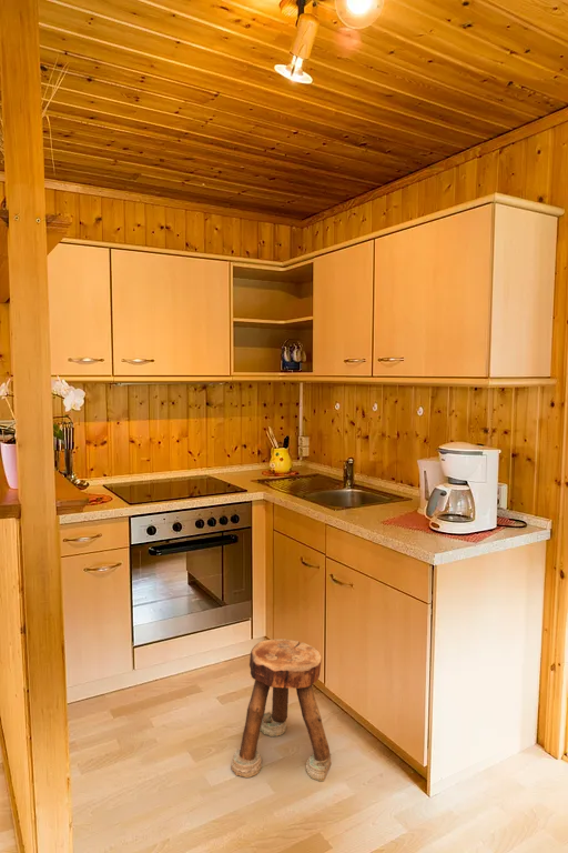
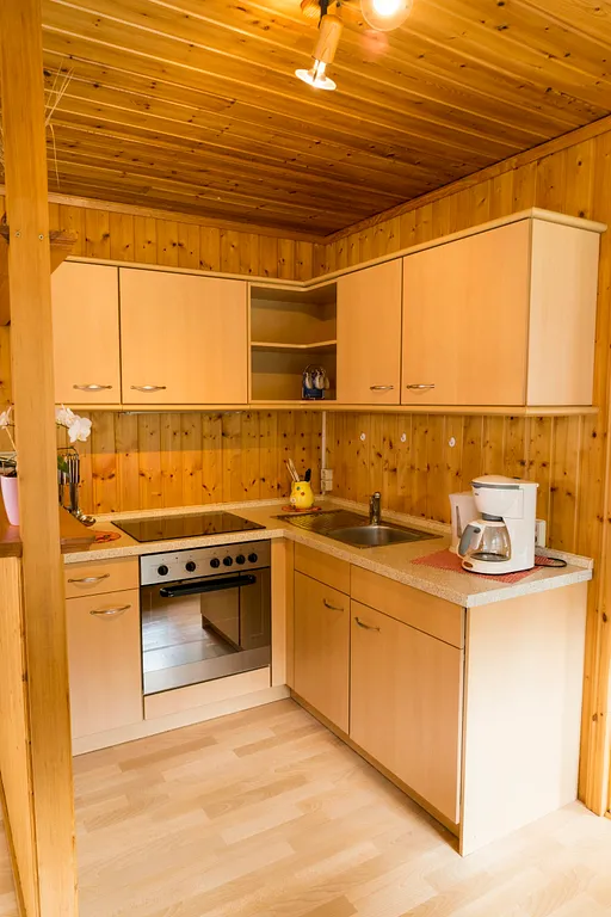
- stool [230,638,332,783]
